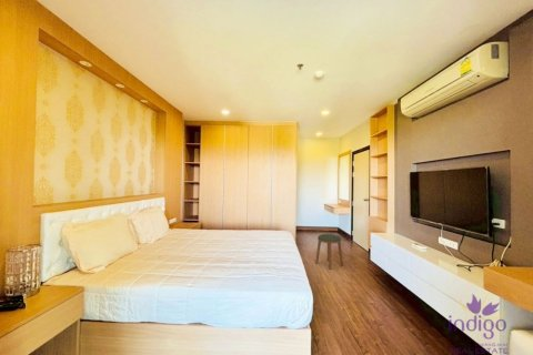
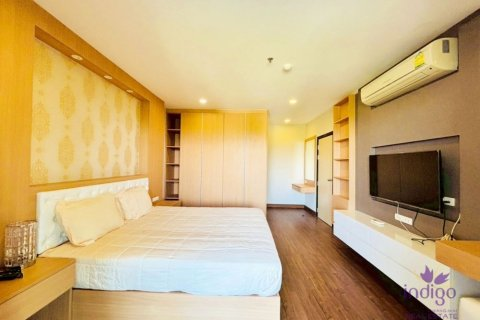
- stool [314,233,344,271]
